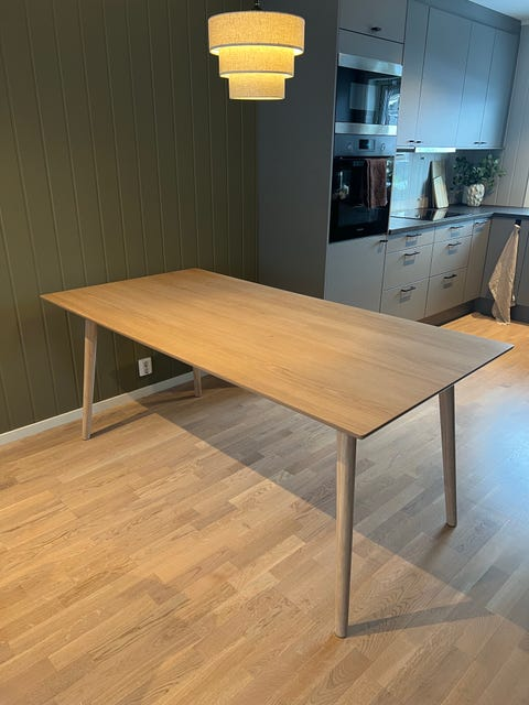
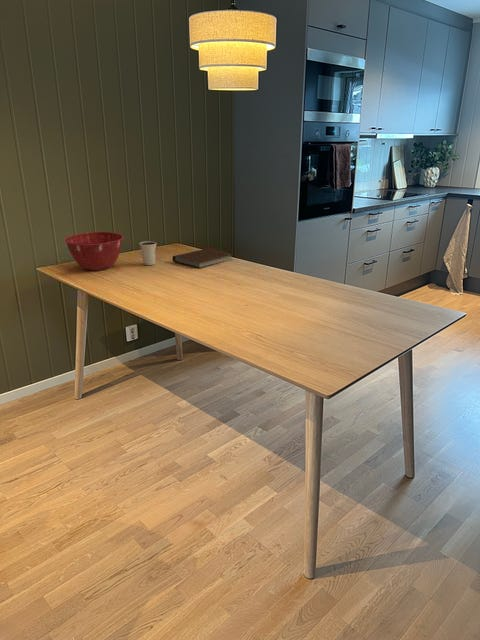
+ dixie cup [139,240,157,266]
+ mixing bowl [64,231,124,271]
+ notebook [172,247,234,269]
